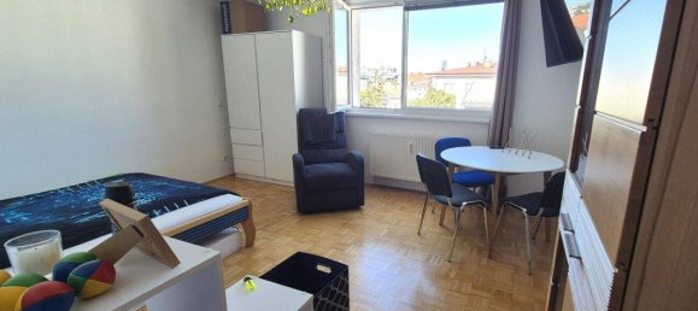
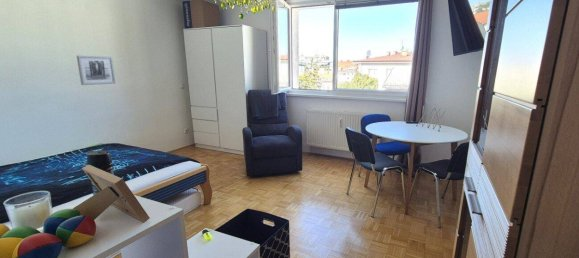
+ wall art [76,55,117,86]
